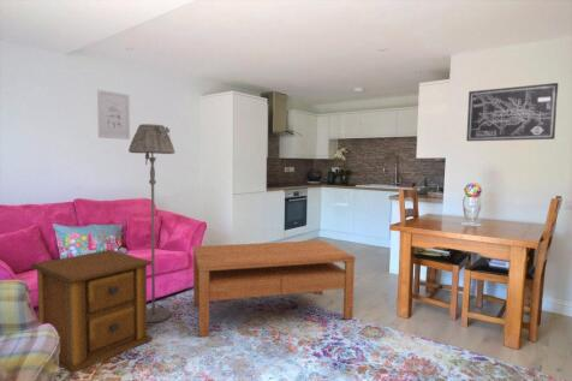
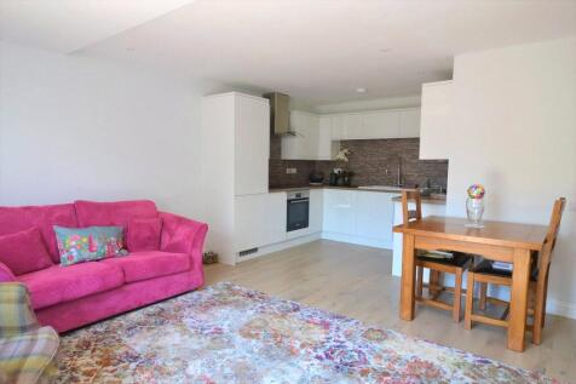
- wall art [96,89,131,141]
- coffee table [192,239,356,338]
- wall art [465,82,559,142]
- side table [30,249,154,375]
- floor lamp [127,123,177,325]
